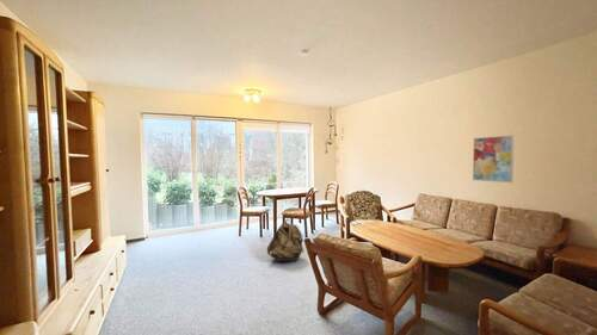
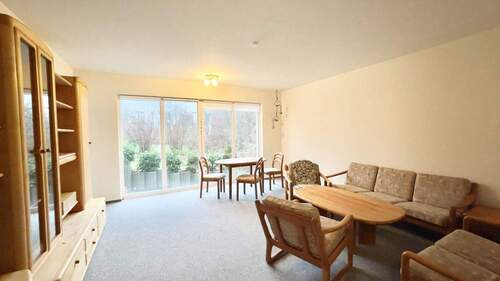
- backpack [266,217,304,262]
- wall art [472,134,515,184]
